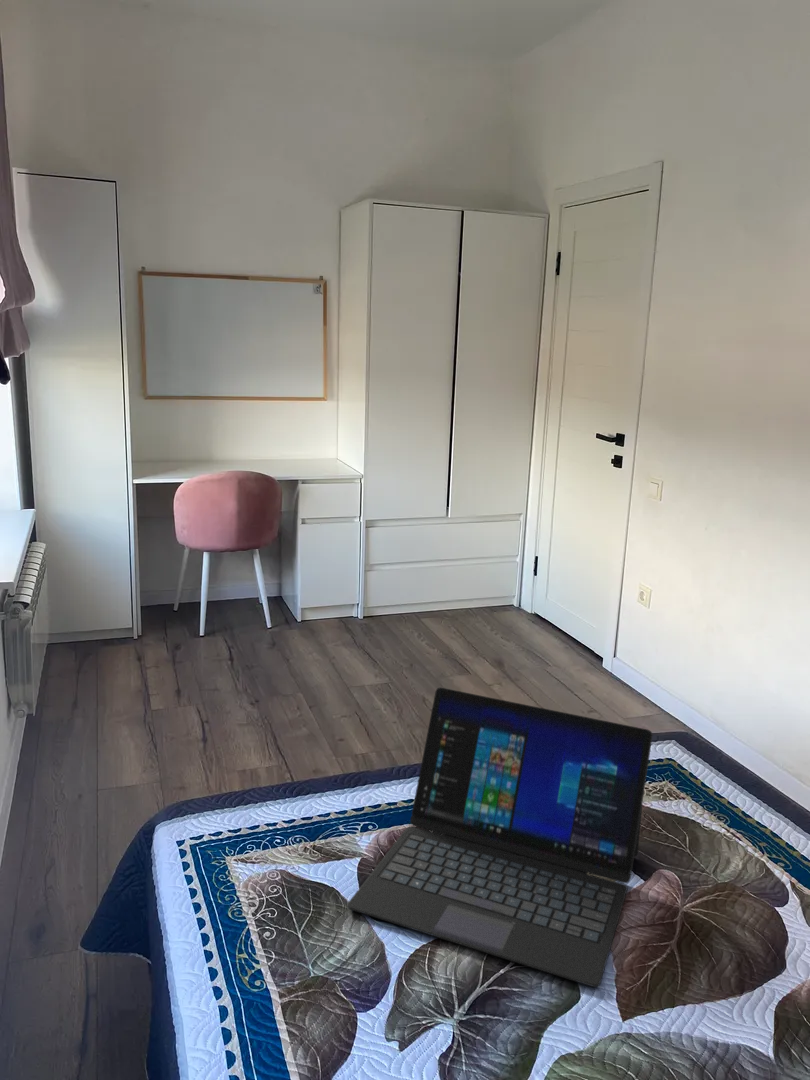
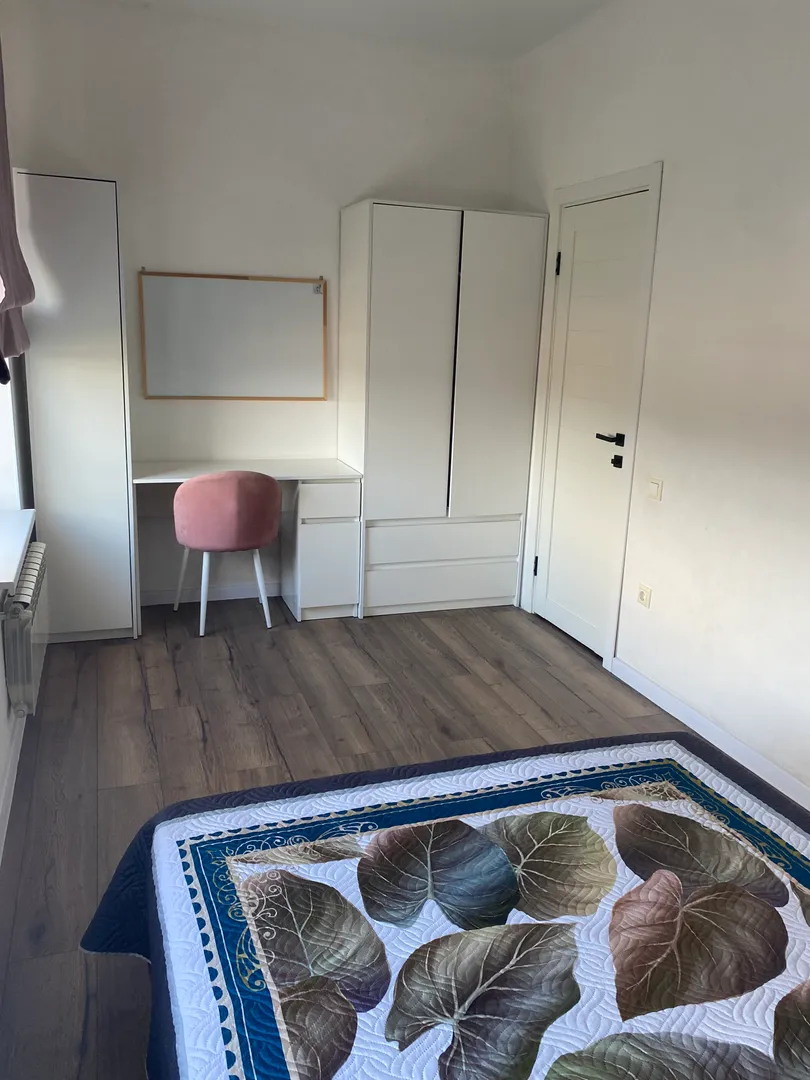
- laptop [346,686,654,988]
